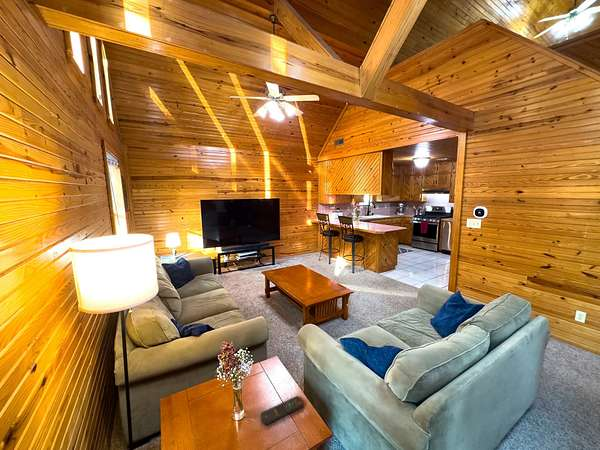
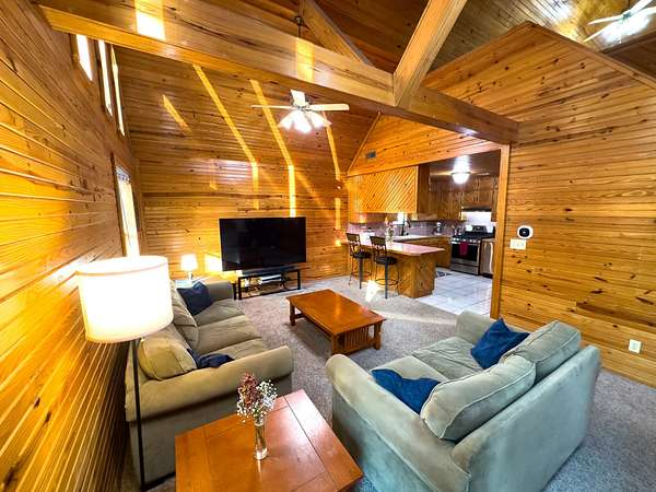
- remote control [260,395,304,426]
